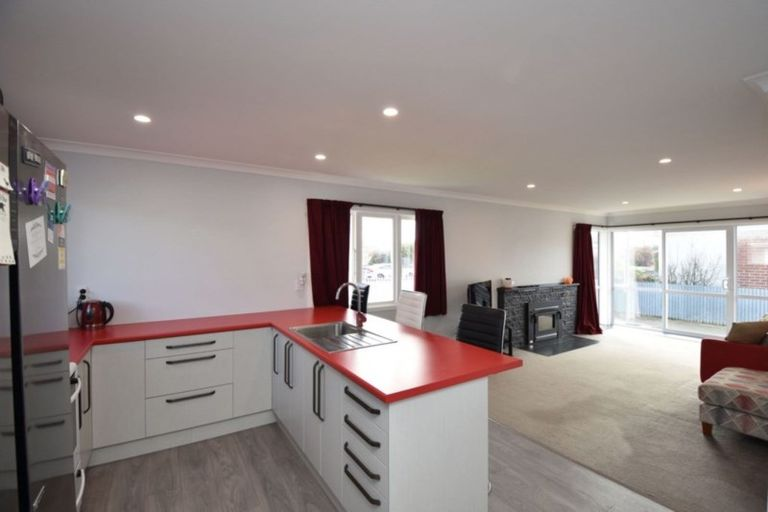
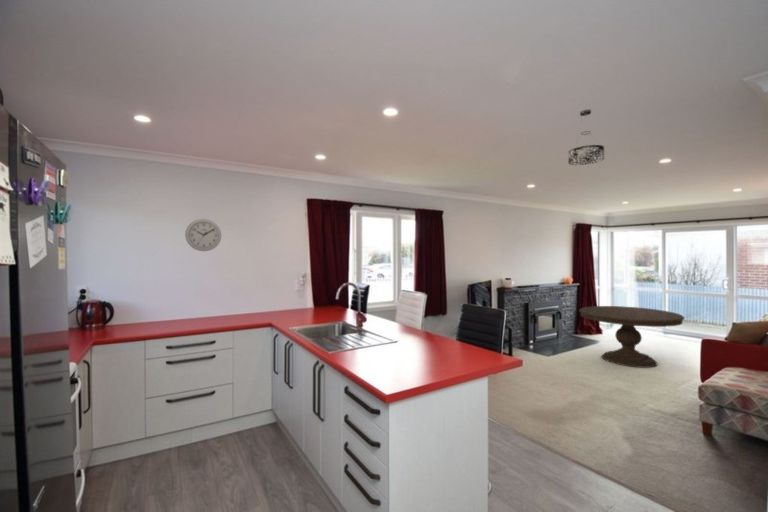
+ wall clock [184,218,222,252]
+ pendant light [567,108,605,166]
+ dining table [578,305,685,369]
